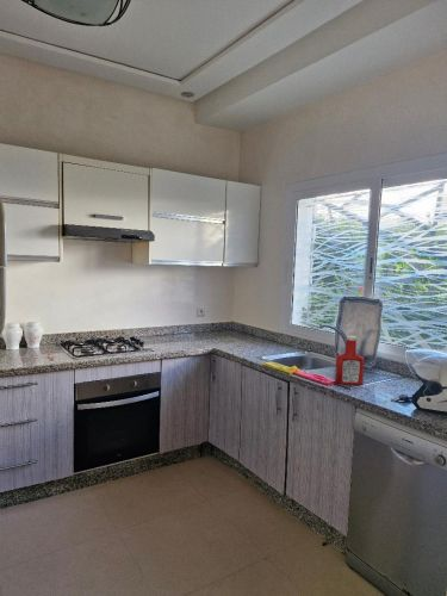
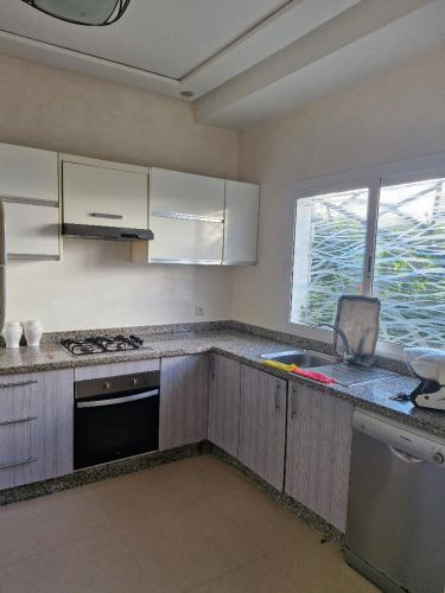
- soap bottle [334,335,366,386]
